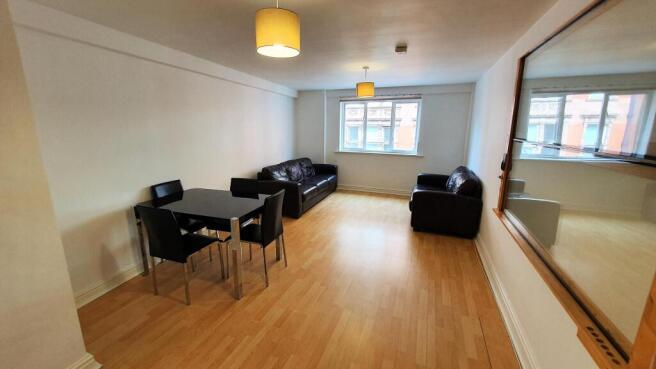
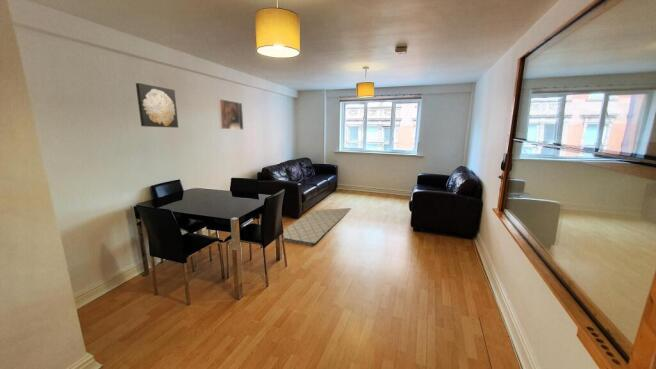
+ wall art [135,82,179,129]
+ rug [283,207,352,246]
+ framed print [217,98,244,131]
